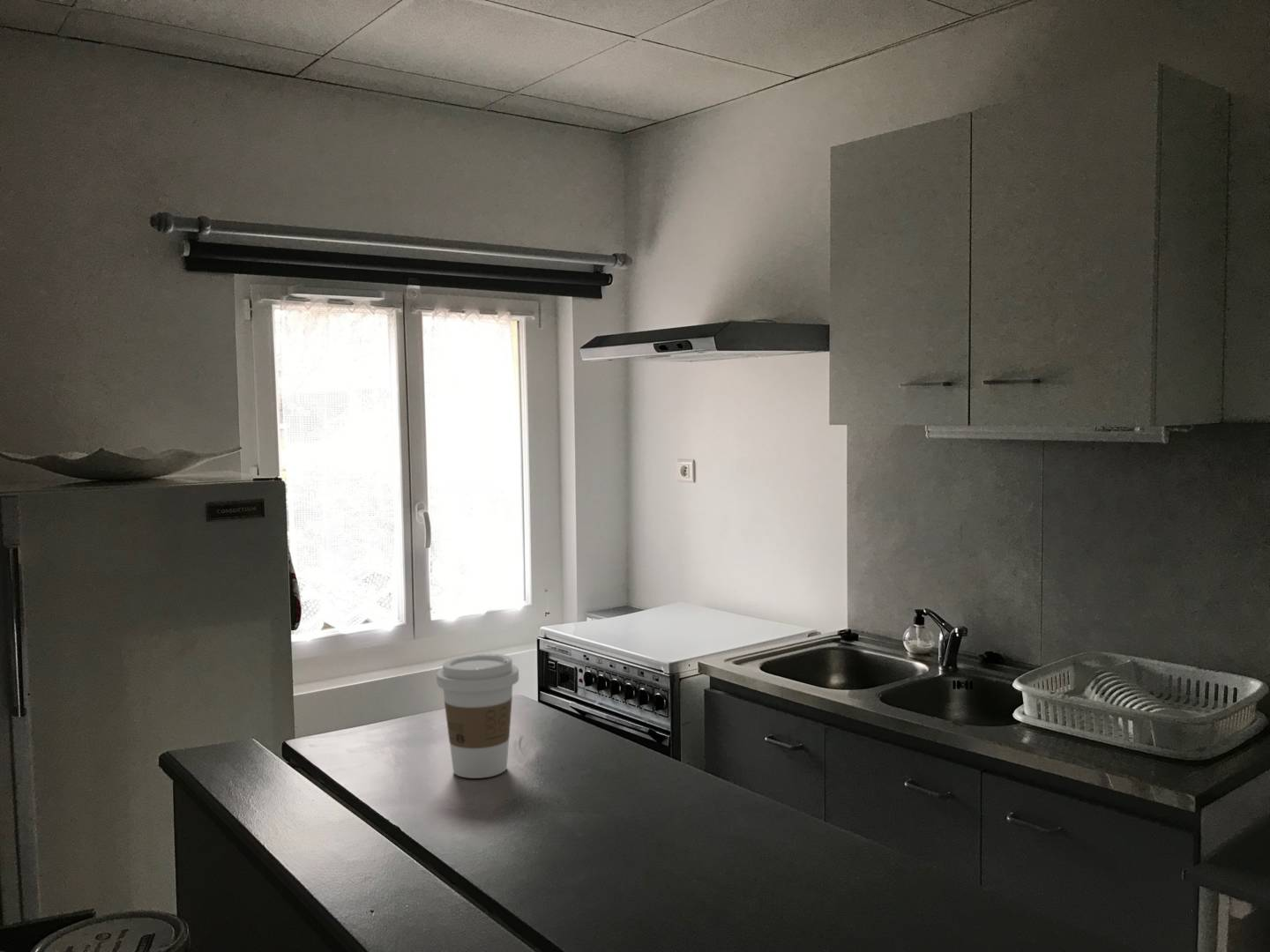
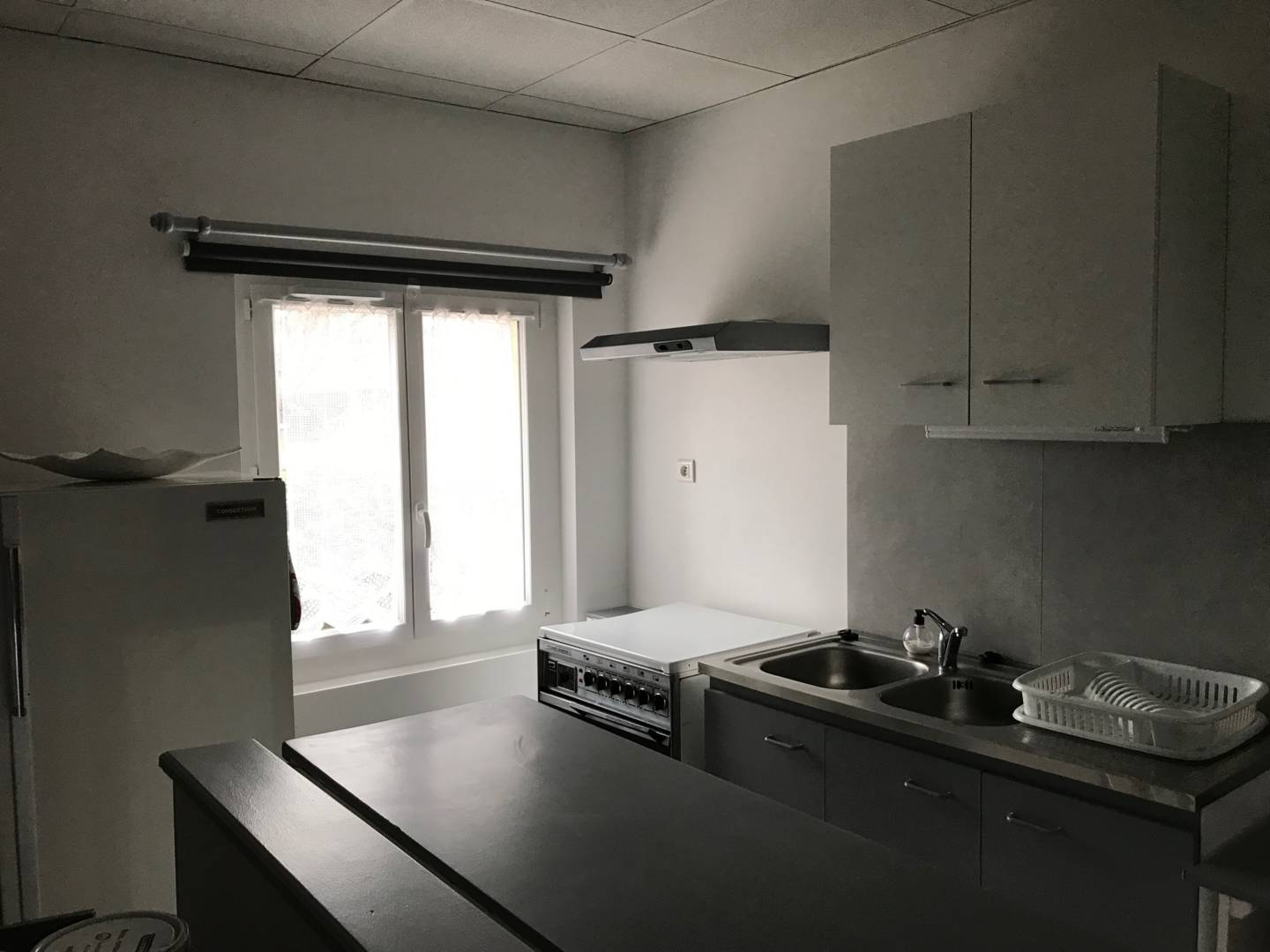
- coffee cup [436,653,519,779]
